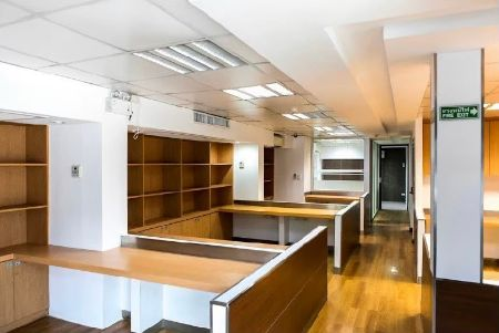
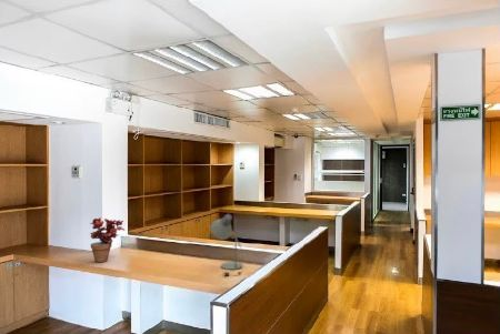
+ potted plant [89,216,126,264]
+ desk lamp [209,213,244,277]
